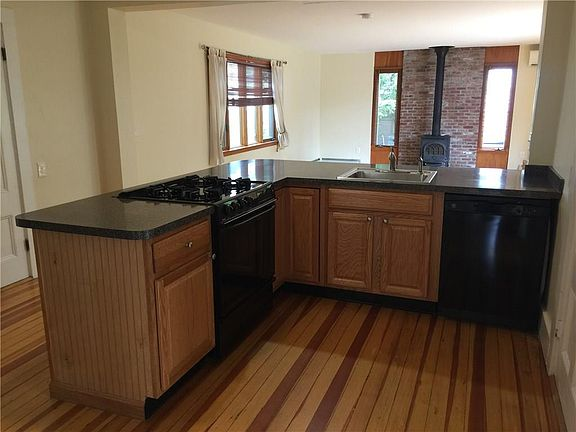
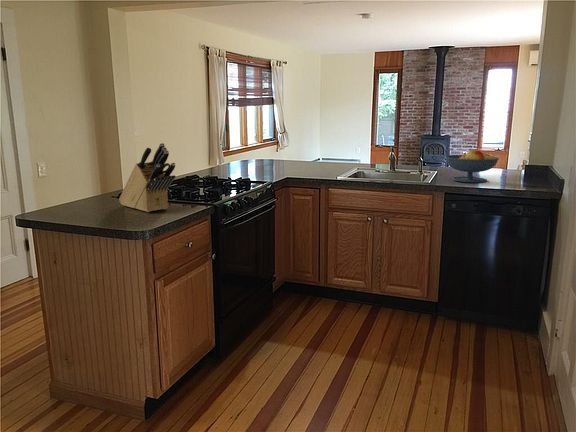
+ knife block [118,142,176,213]
+ fruit bowl [444,149,500,184]
